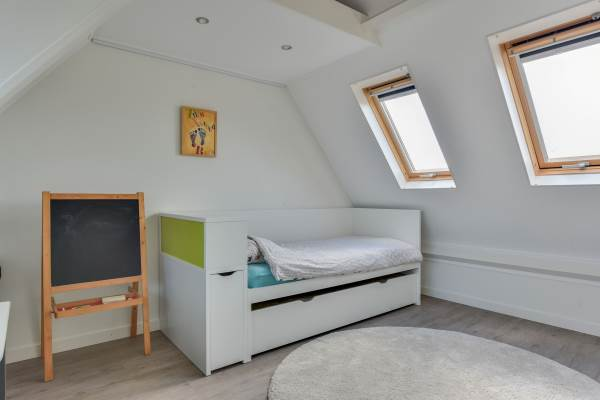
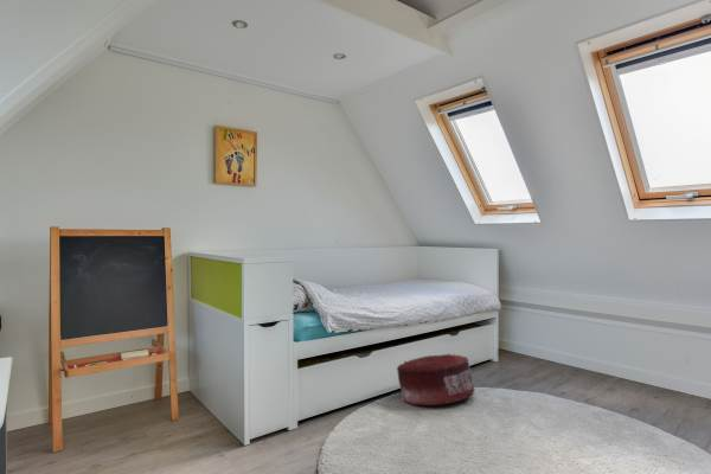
+ pouf [396,353,475,406]
